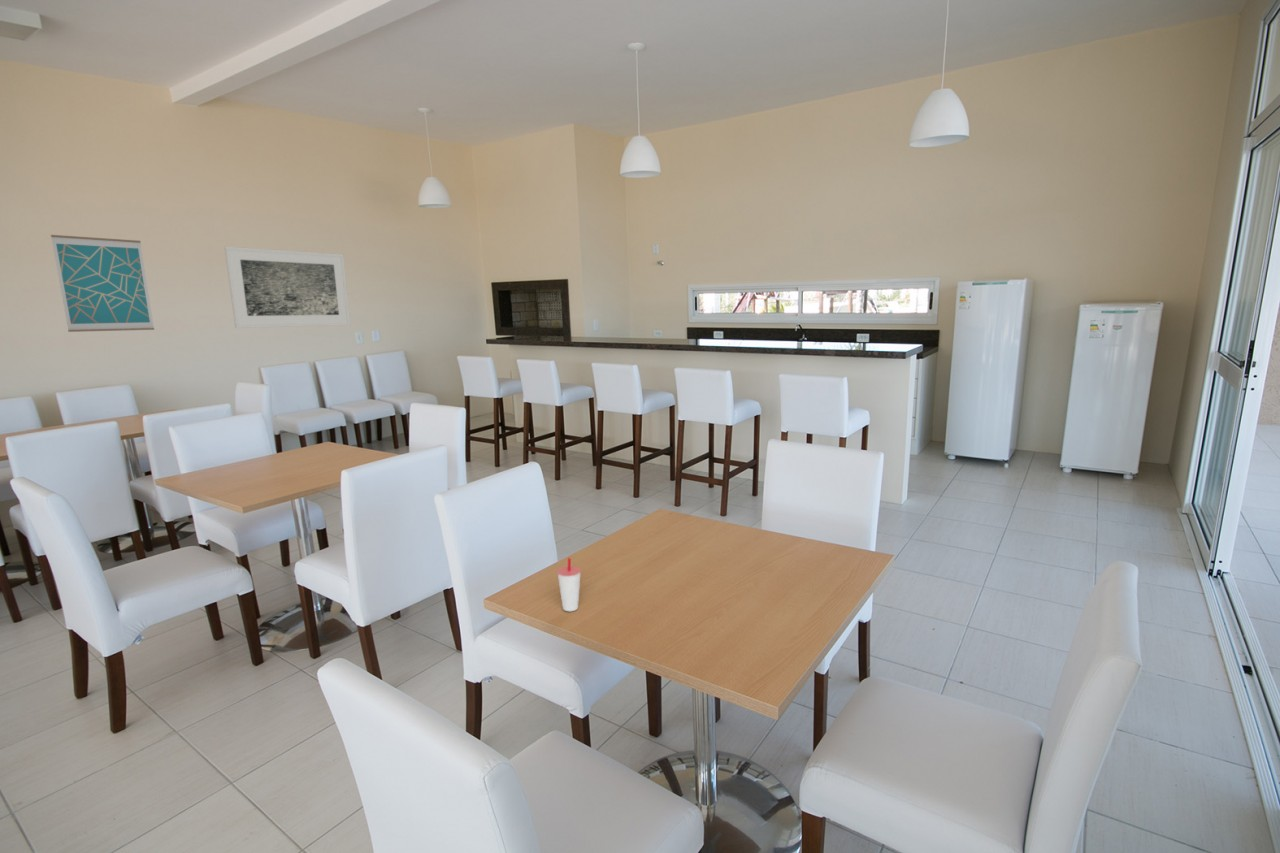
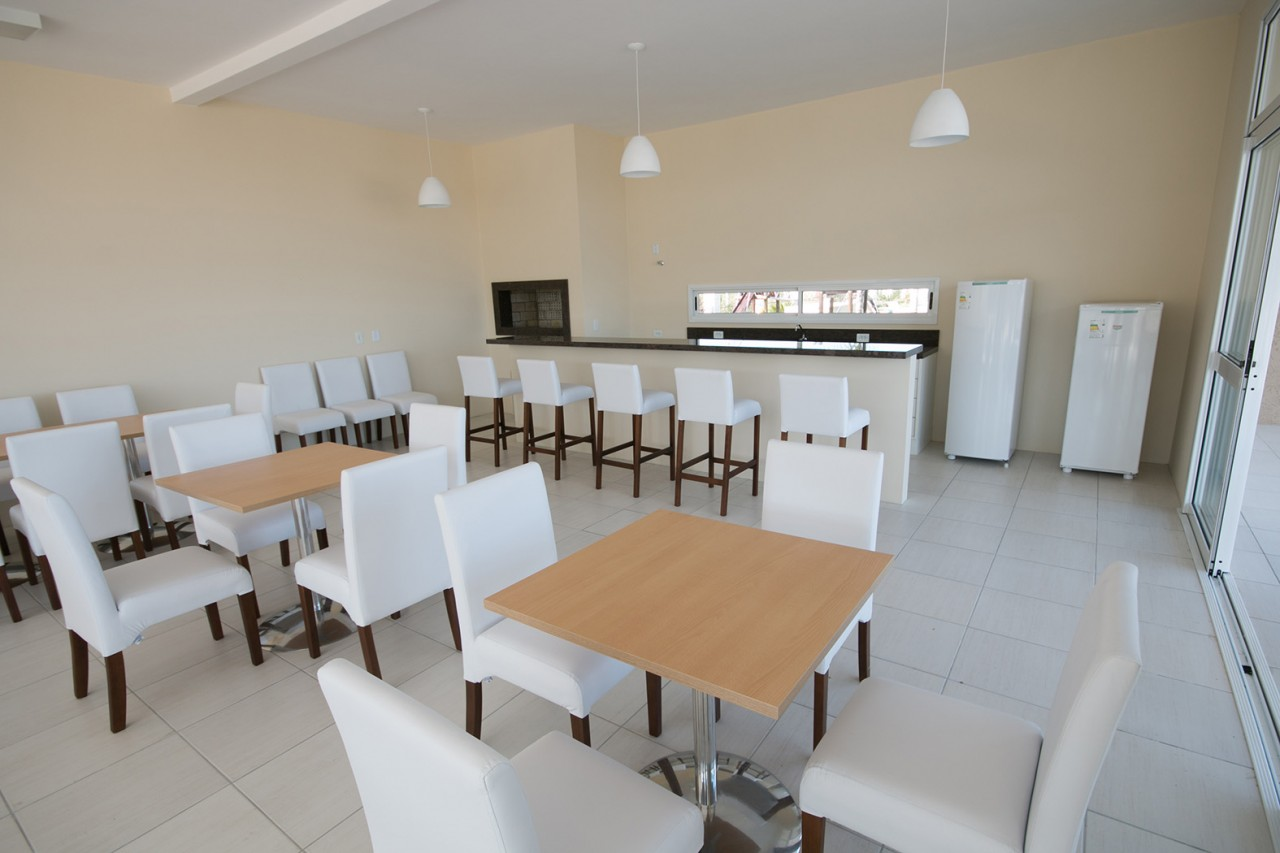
- wall art [50,234,155,333]
- cup [556,557,582,612]
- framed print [223,245,351,329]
